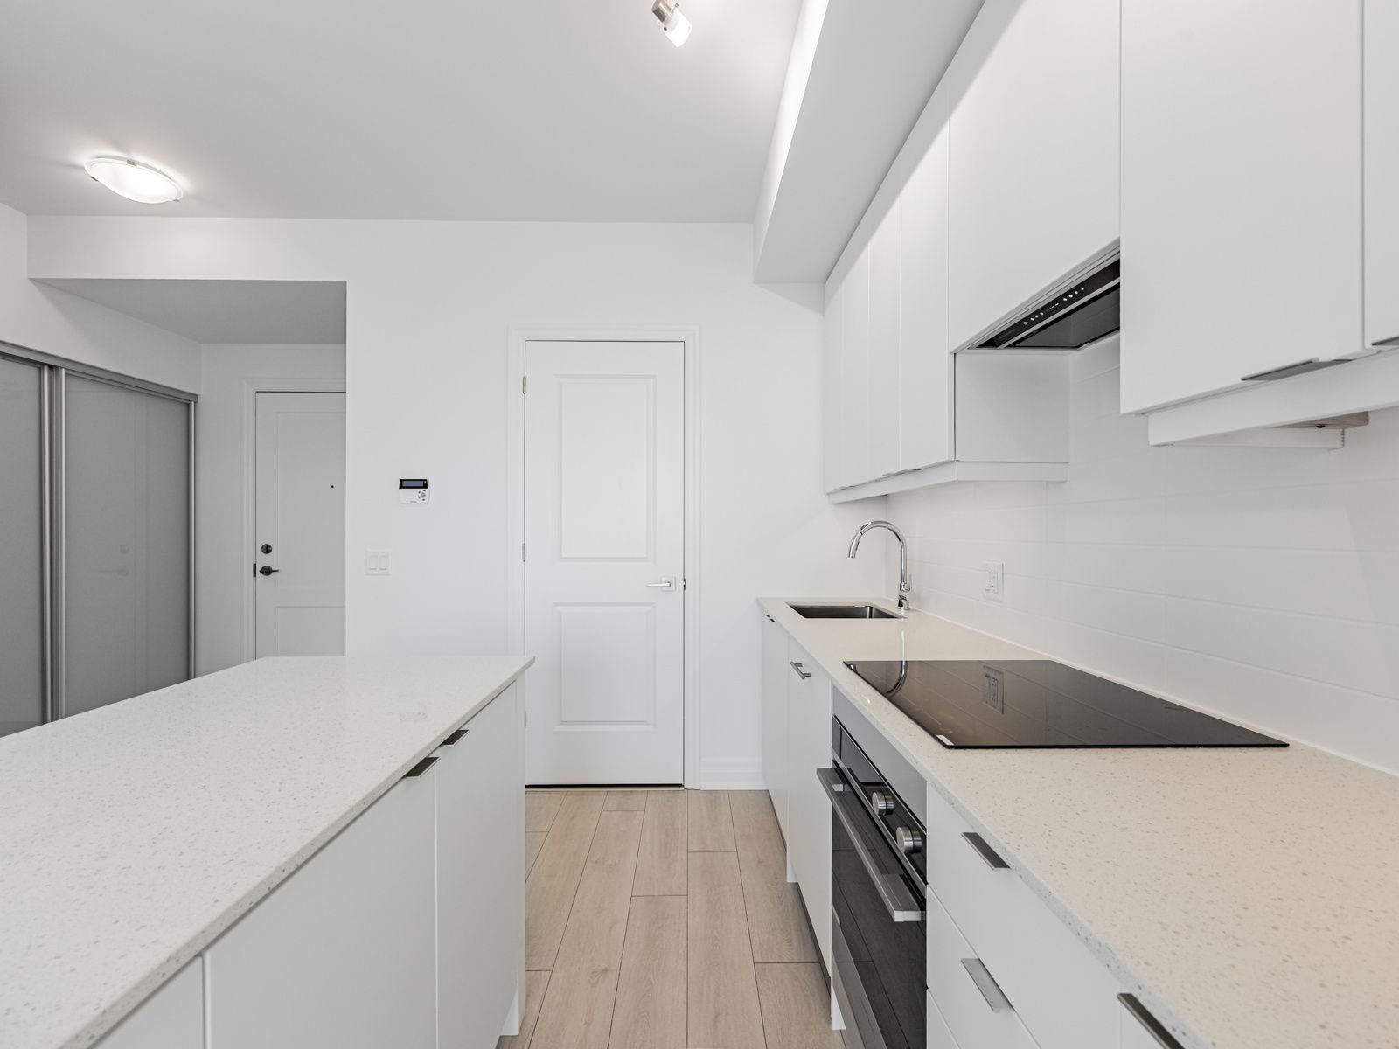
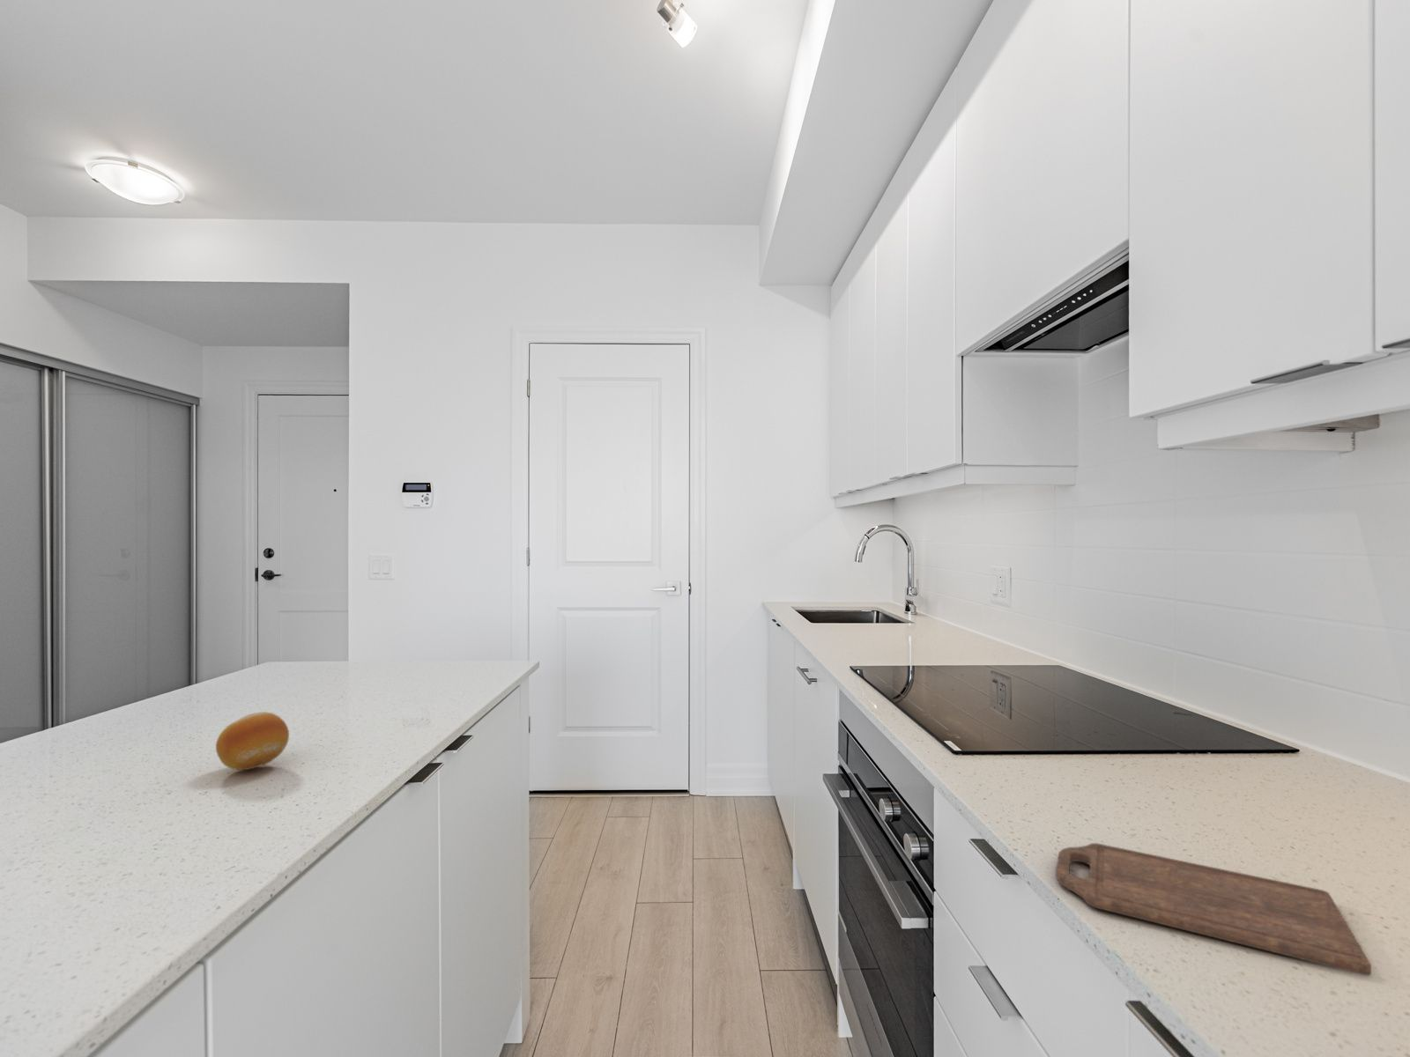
+ cutting board [1055,842,1372,977]
+ fruit [215,711,290,771]
